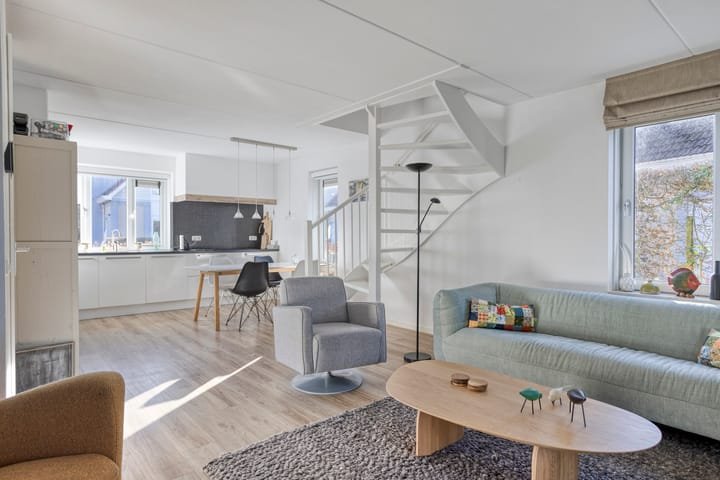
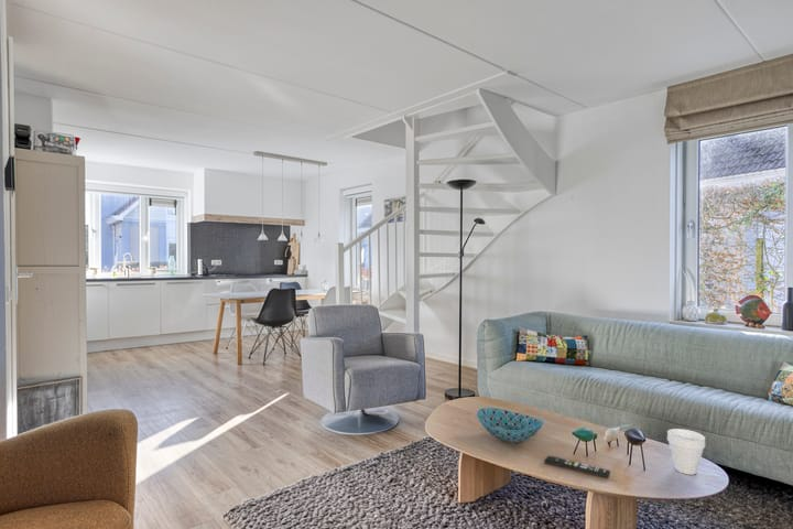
+ remote control [544,455,611,478]
+ bowl [476,407,545,444]
+ cup [666,428,706,475]
